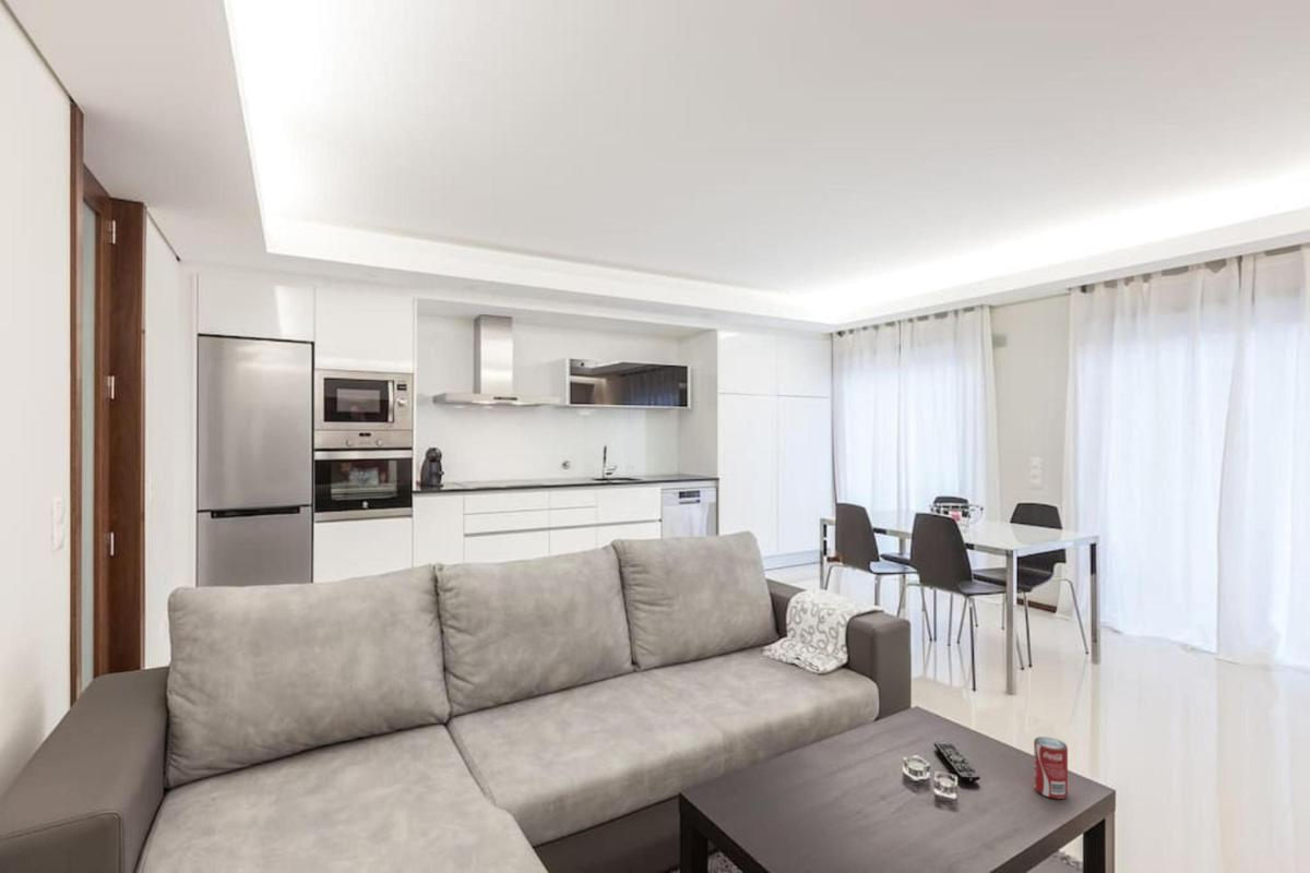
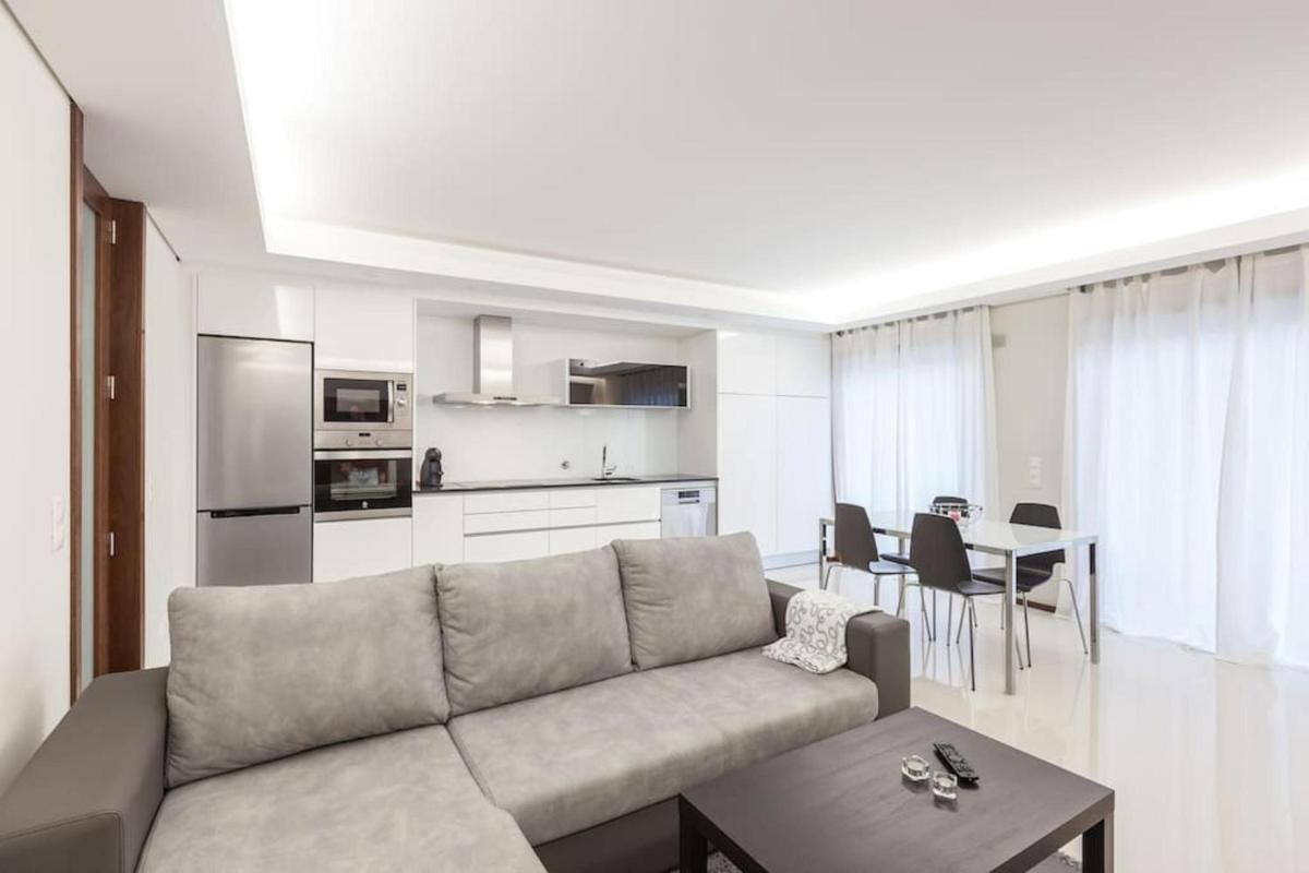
- beverage can [1033,736,1069,800]
